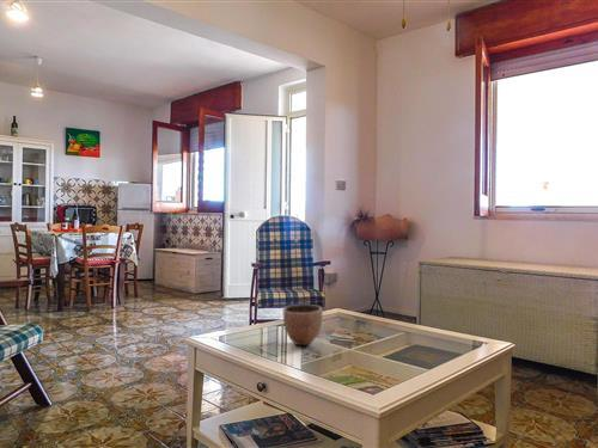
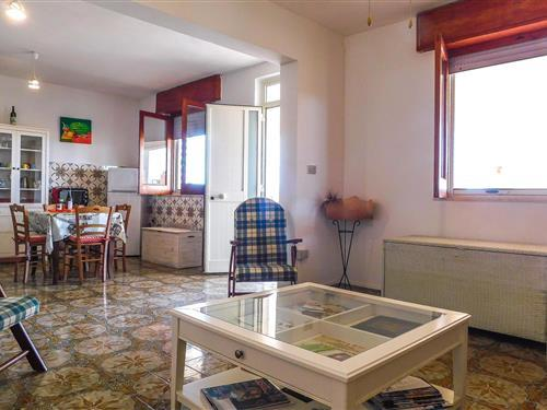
- decorative bowl [281,303,324,346]
